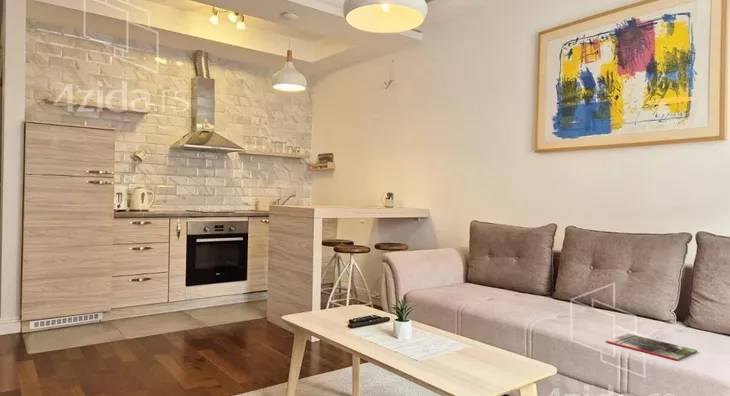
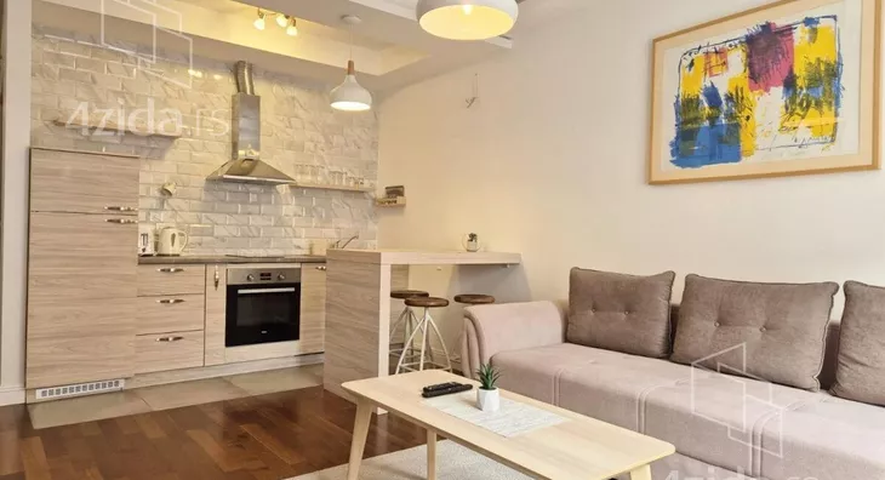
- magazine [605,333,698,361]
